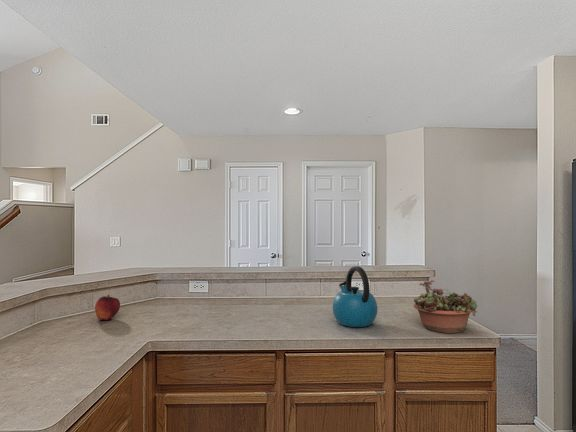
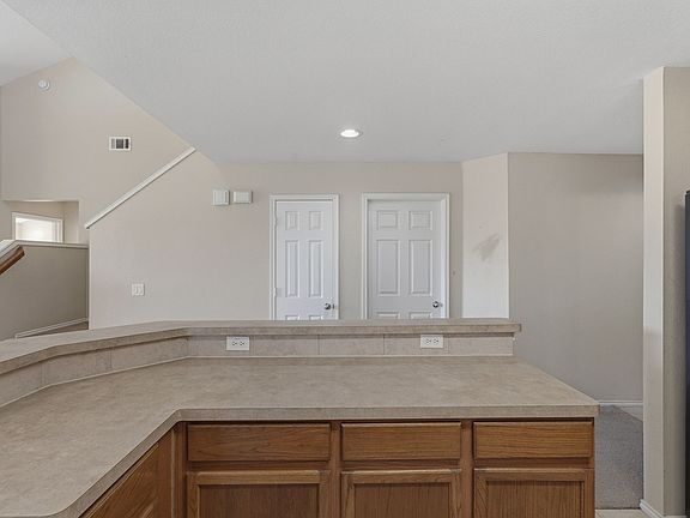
- kettle [332,265,378,328]
- succulent planter [413,279,479,334]
- fruit [94,294,121,321]
